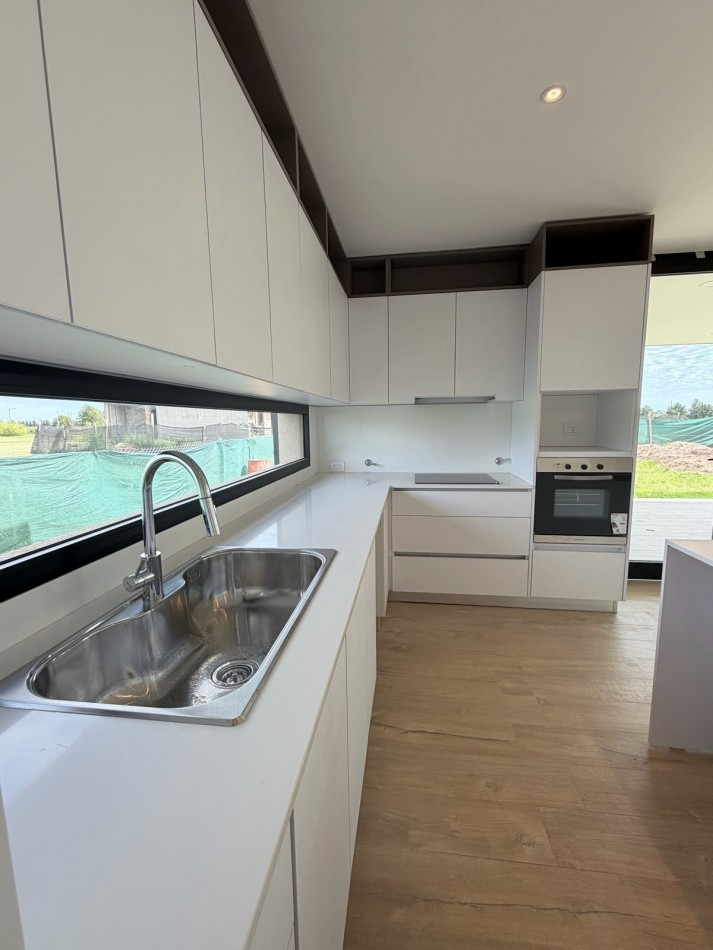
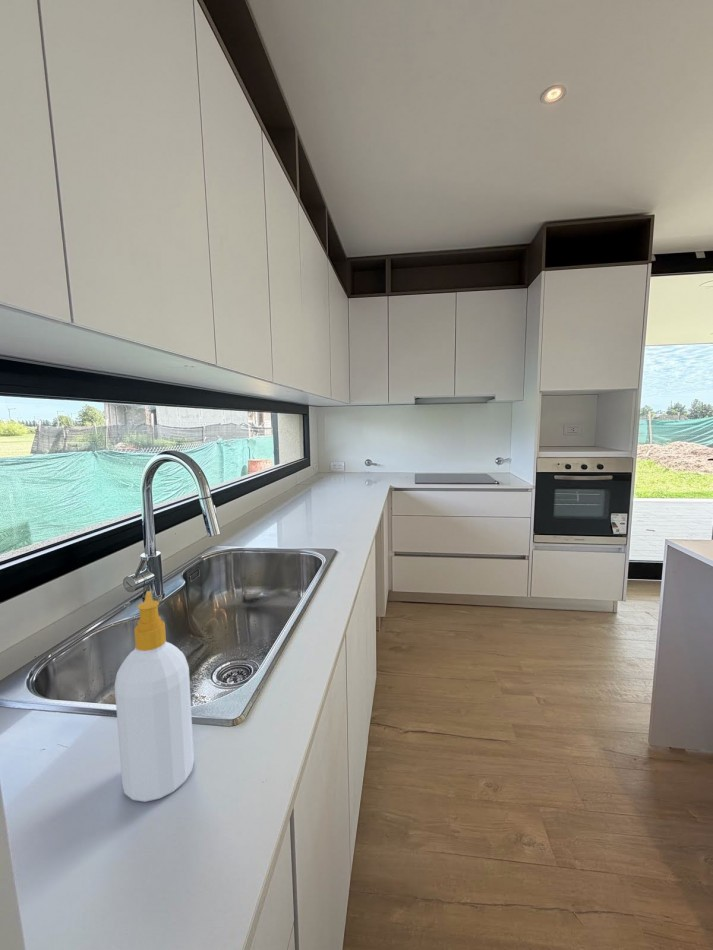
+ soap bottle [114,590,195,803]
